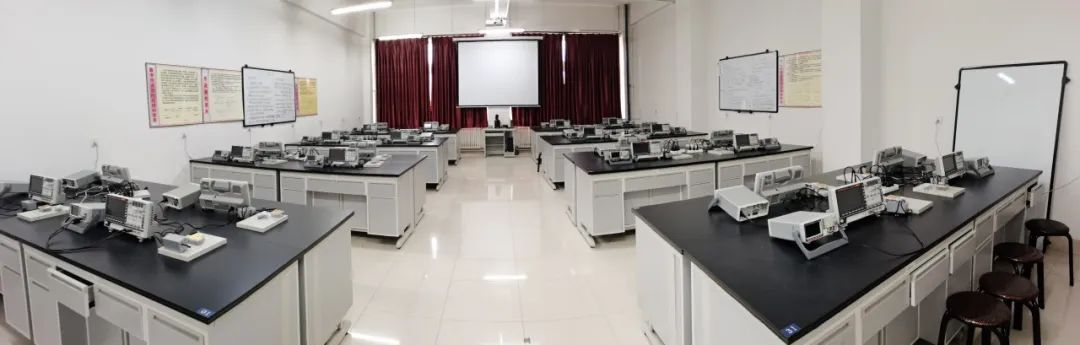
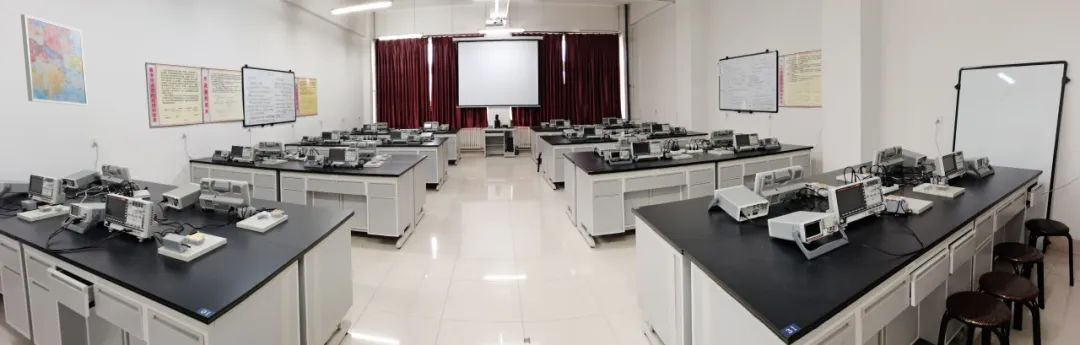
+ wall art [20,13,89,107]
